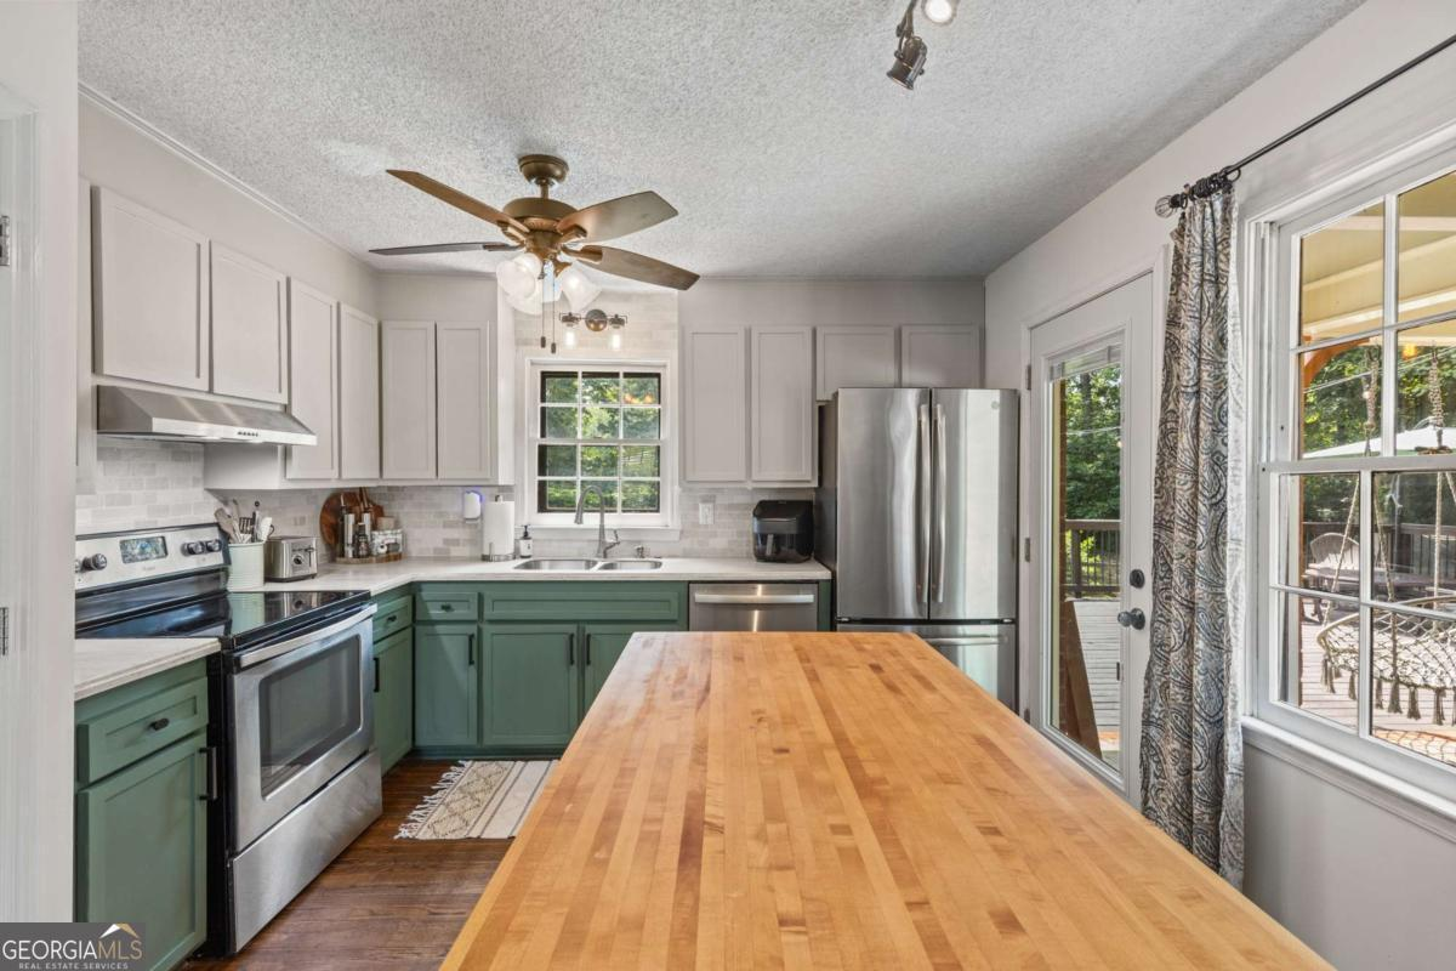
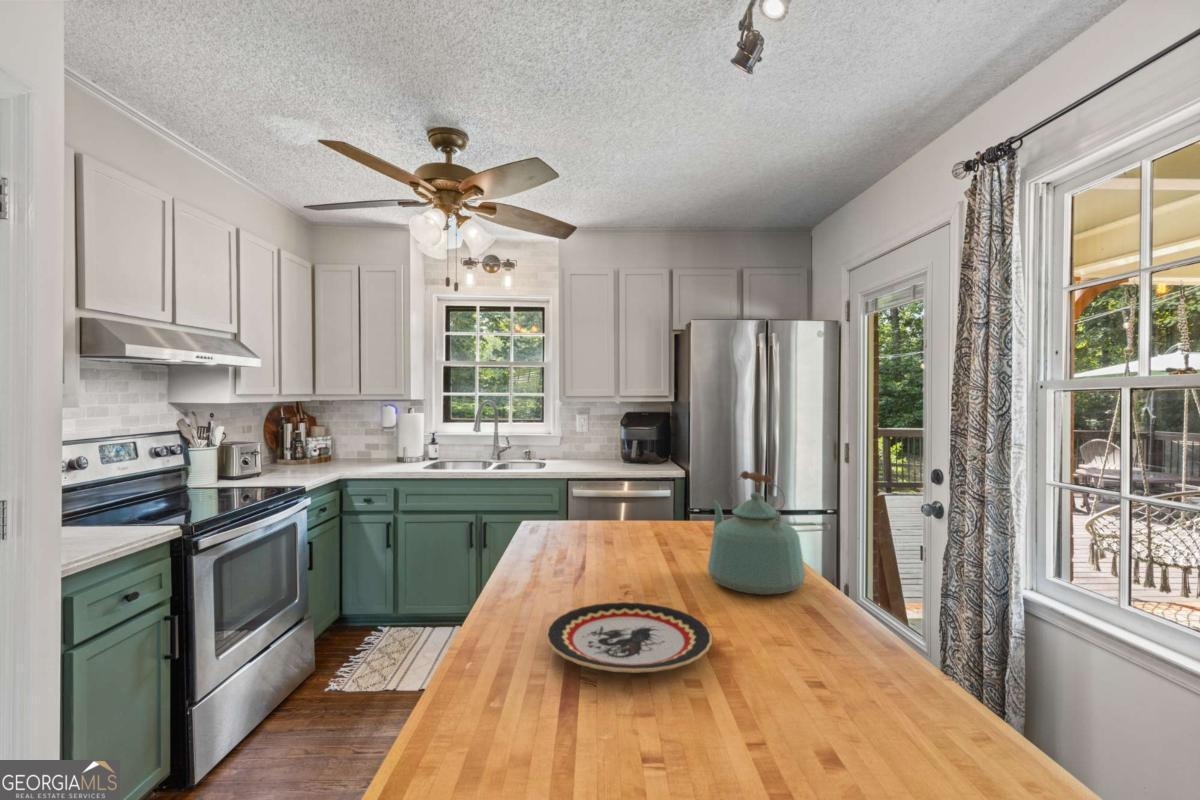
+ plate [545,601,713,674]
+ kettle [707,470,807,596]
